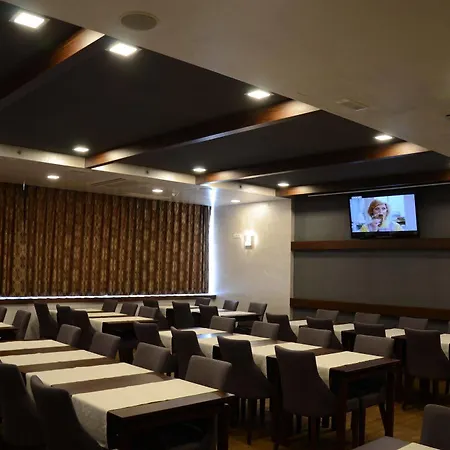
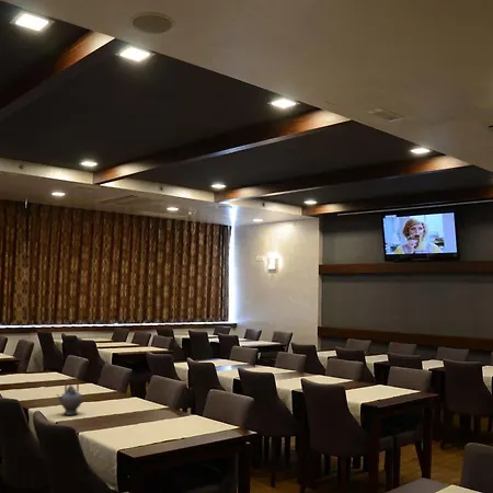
+ teapot [55,376,83,416]
